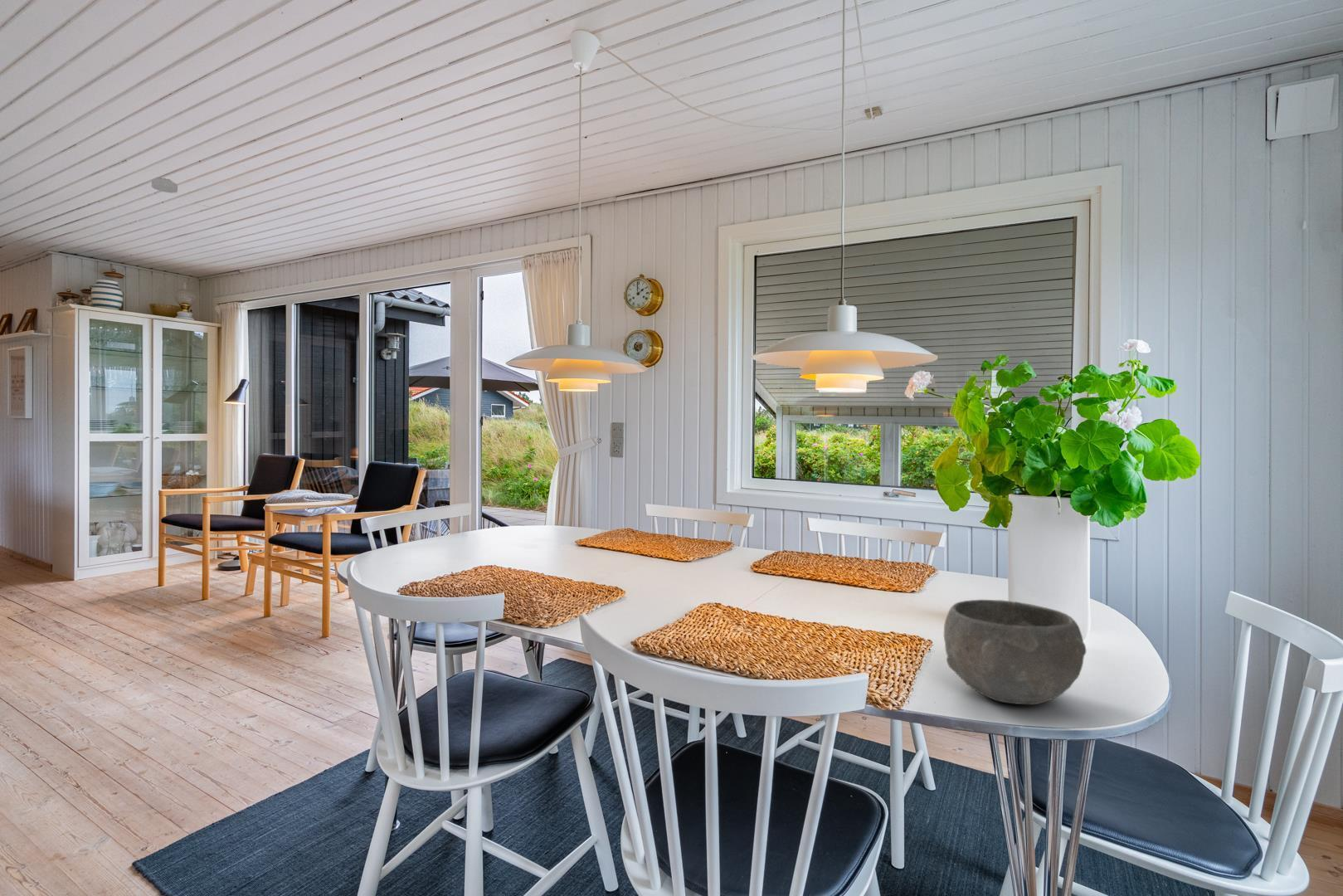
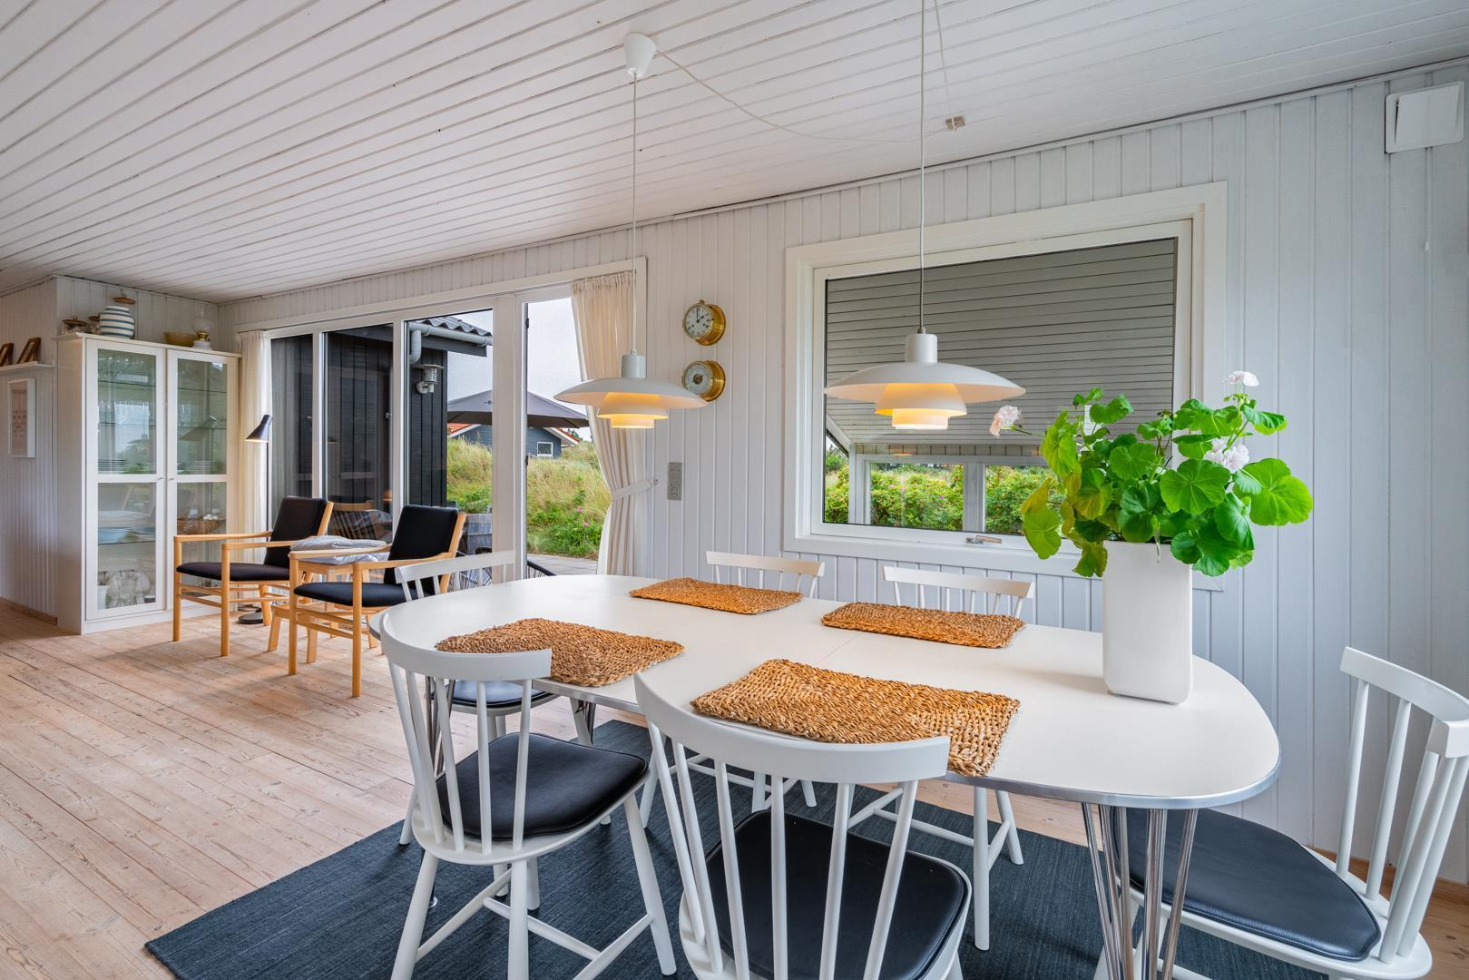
- bowl [943,599,1087,705]
- smoke detector [151,177,178,193]
